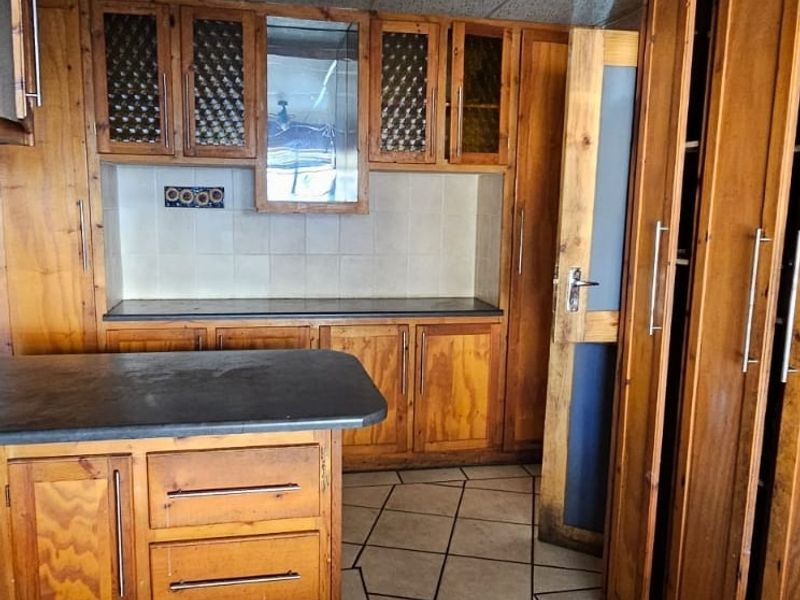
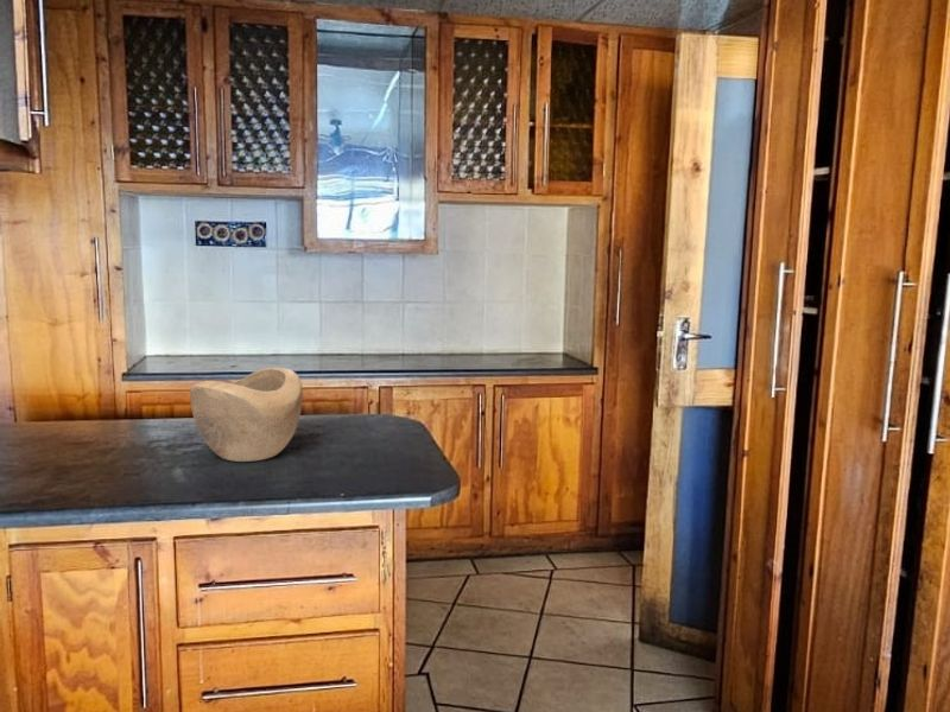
+ decorative bowl [189,367,304,463]
